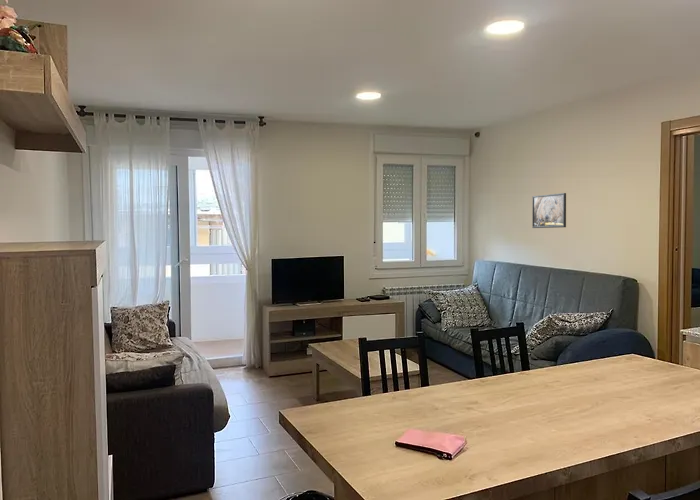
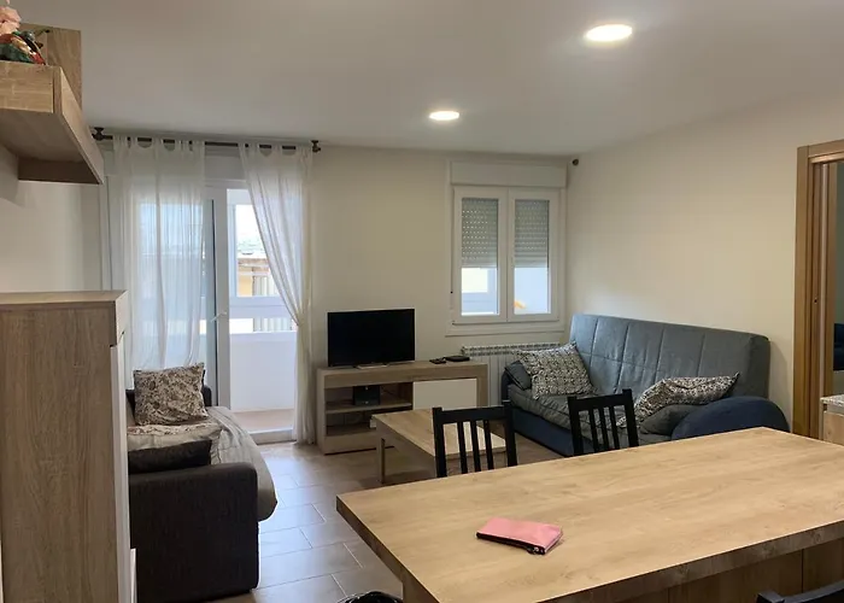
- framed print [531,192,567,229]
